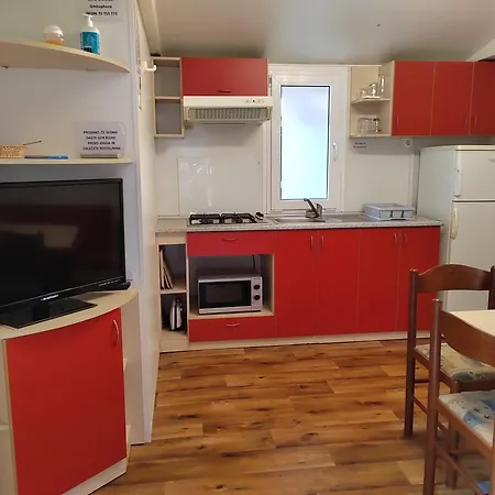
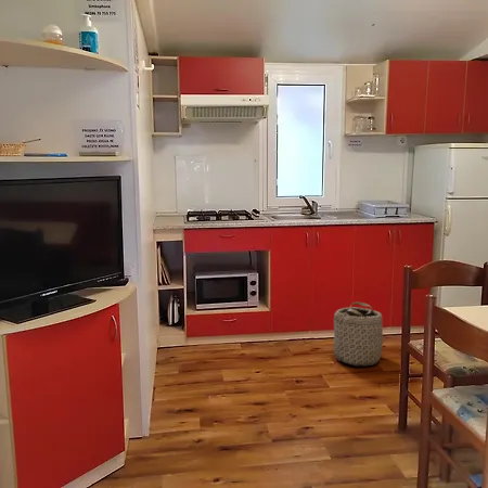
+ basket [333,300,387,367]
